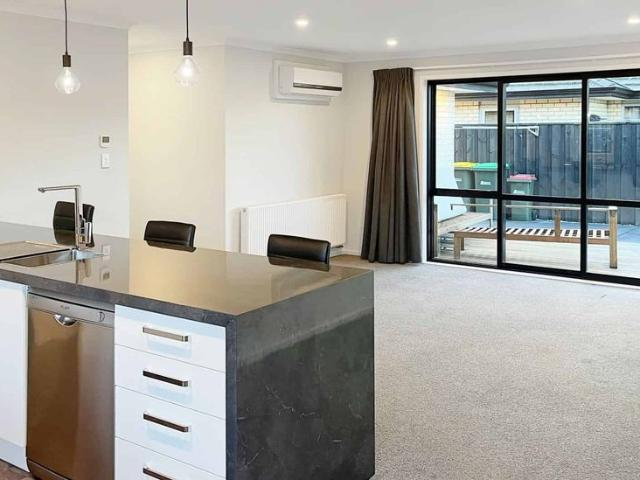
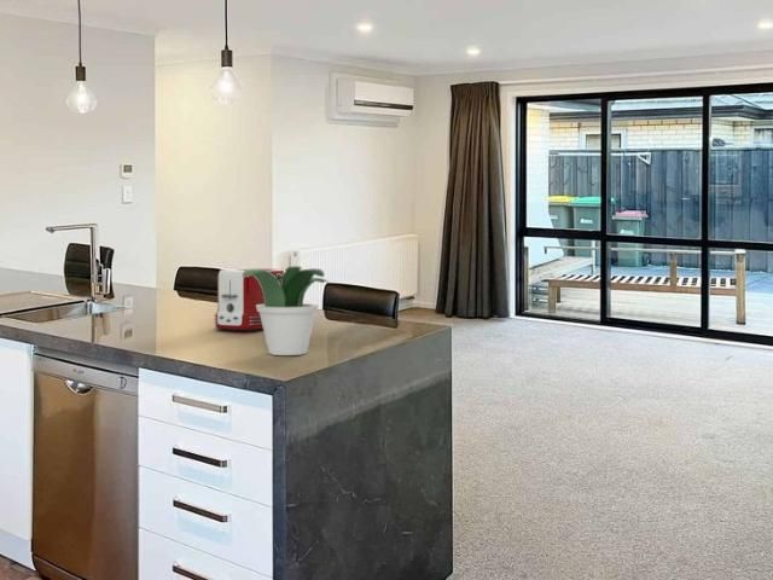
+ potted plant [243,265,331,356]
+ toaster [214,268,286,331]
